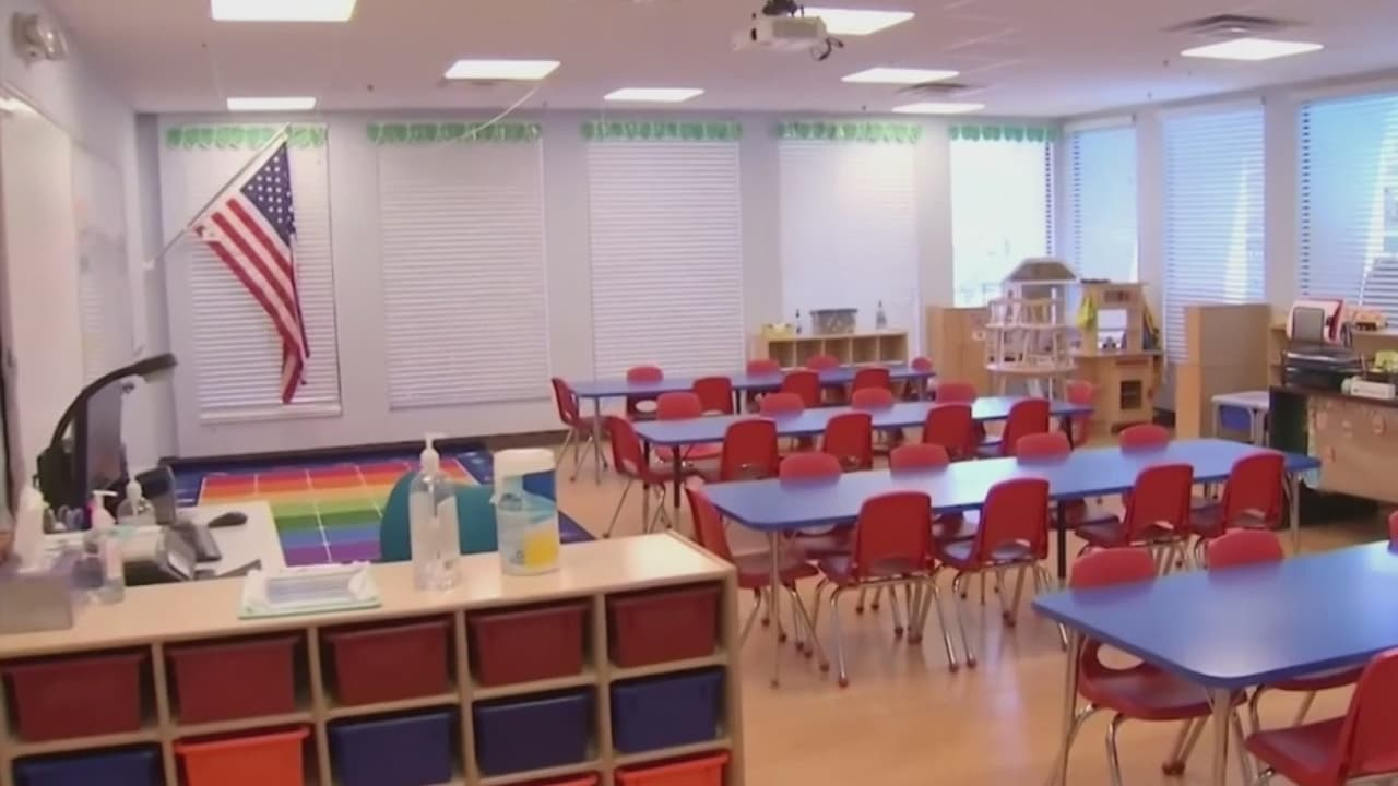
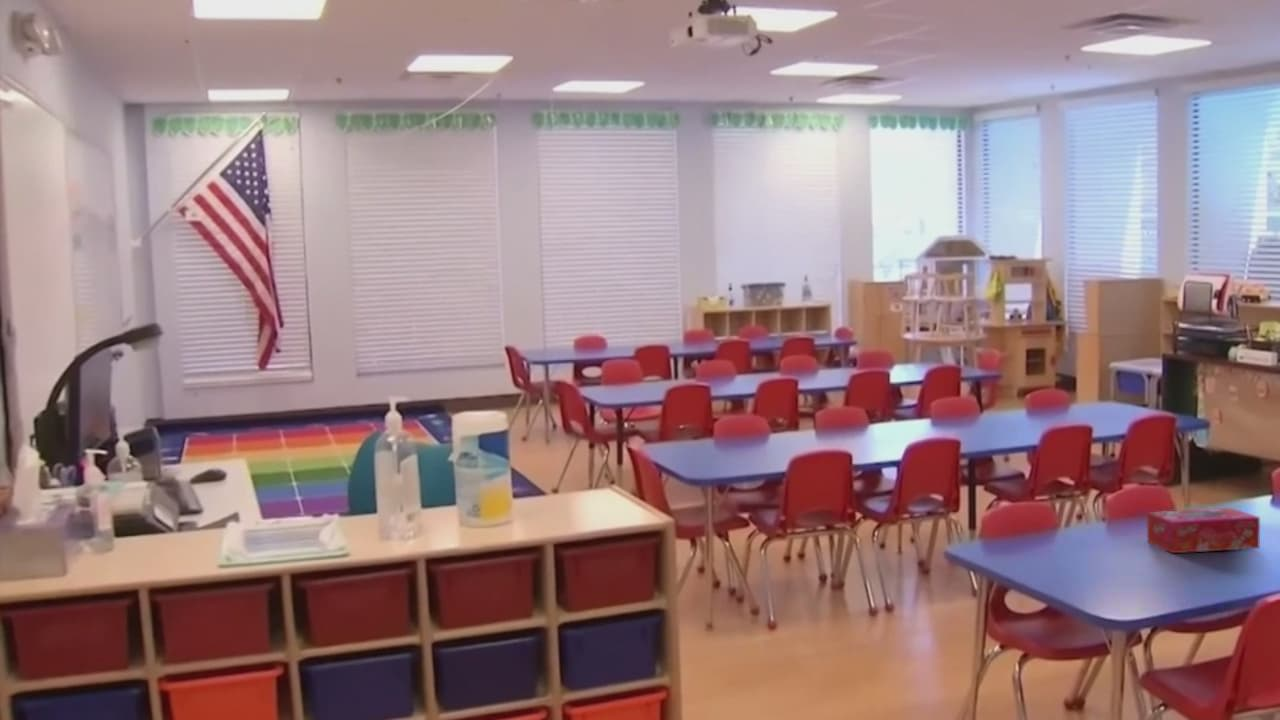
+ tissue box [1146,507,1261,554]
